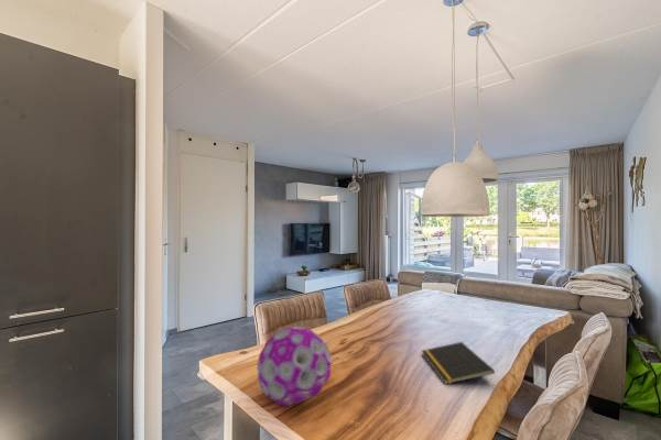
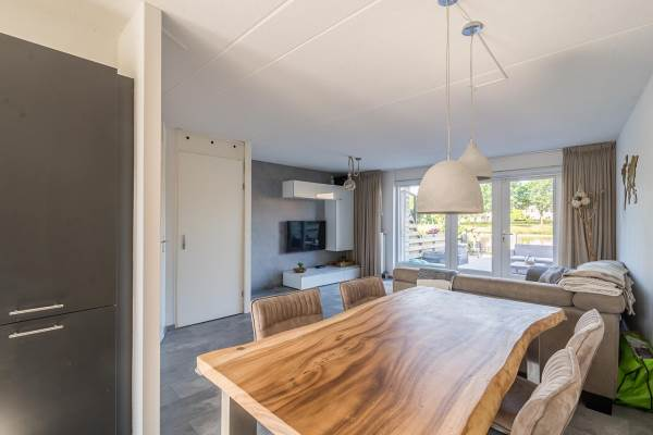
- decorative ball [256,326,333,407]
- notepad [421,341,496,385]
